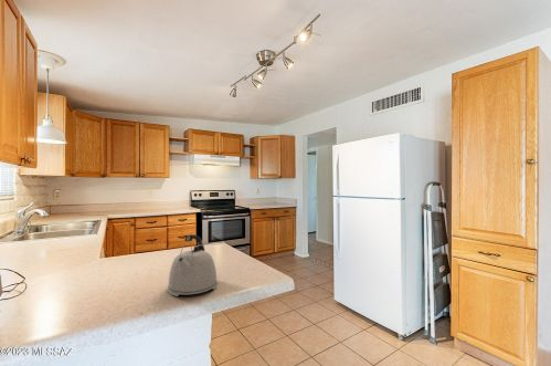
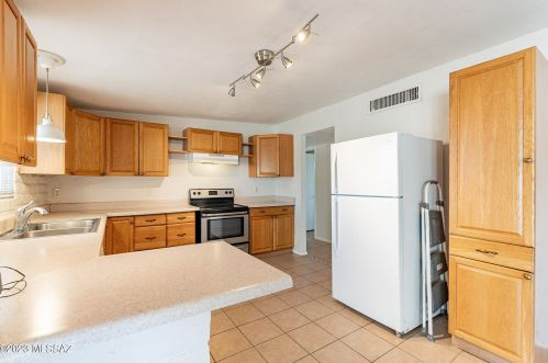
- kettle [167,233,219,297]
